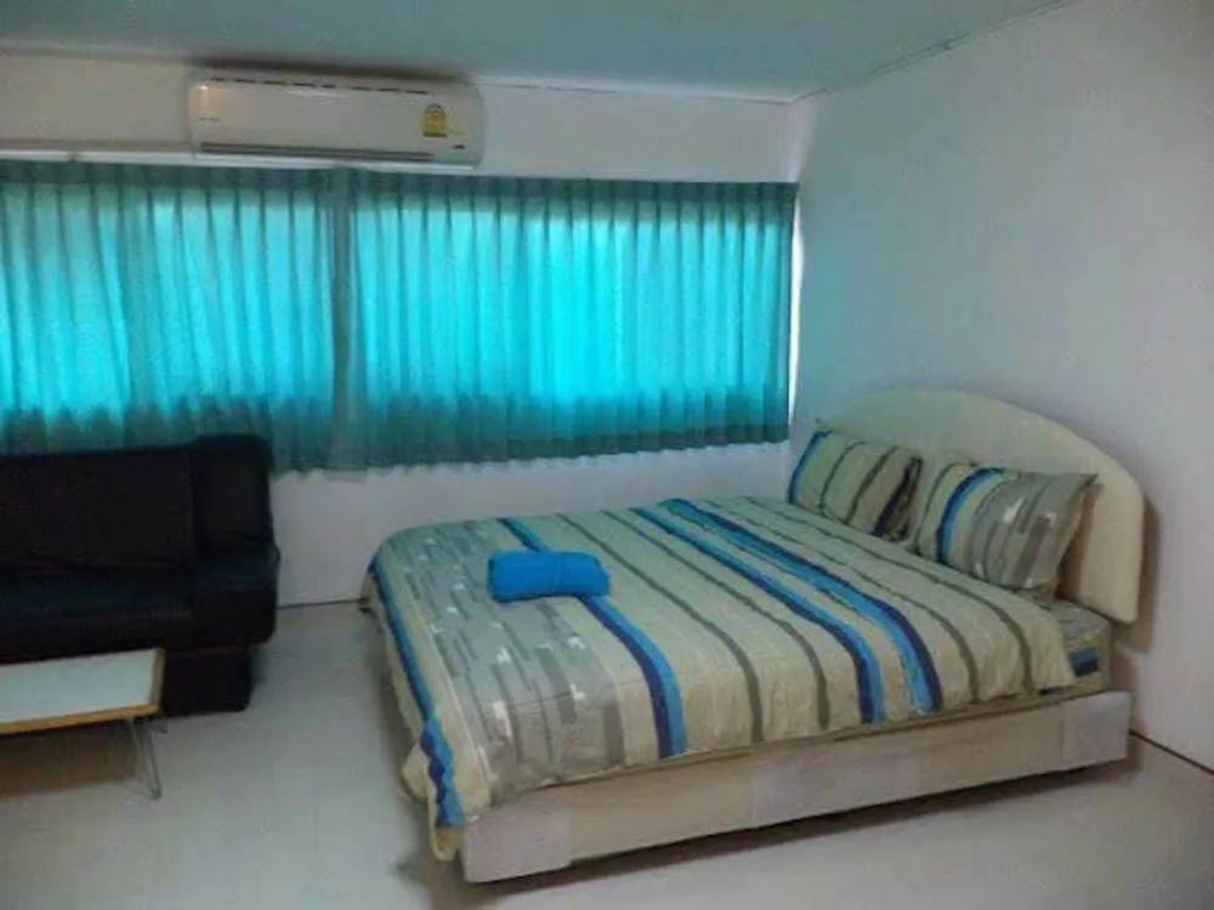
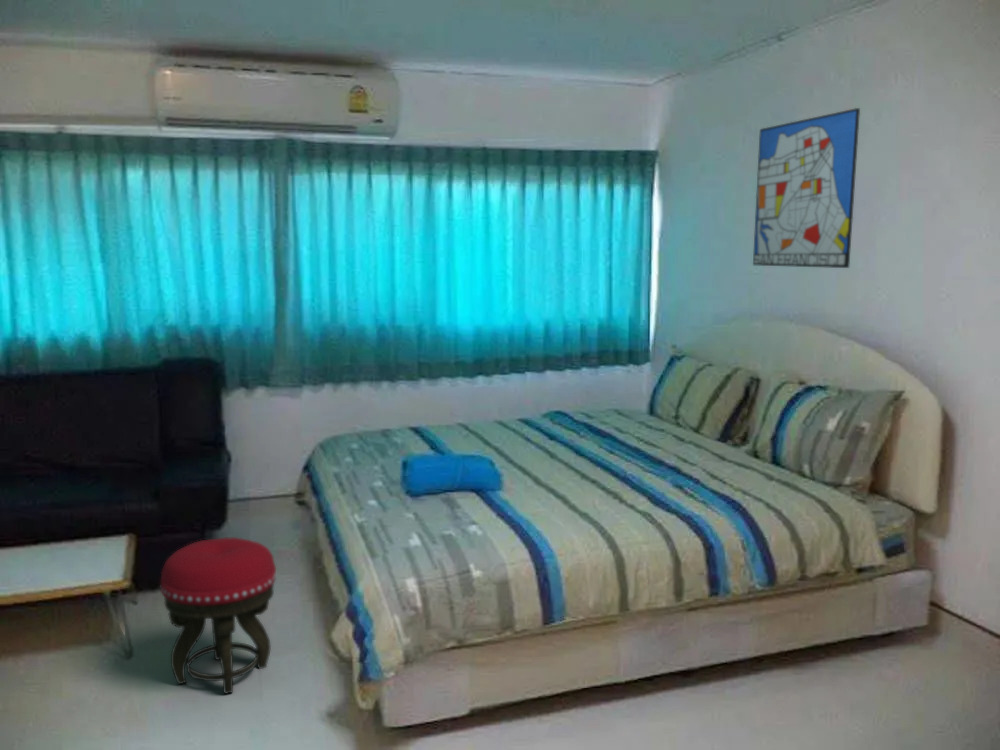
+ wall art [752,107,861,269]
+ stool [160,536,277,695]
